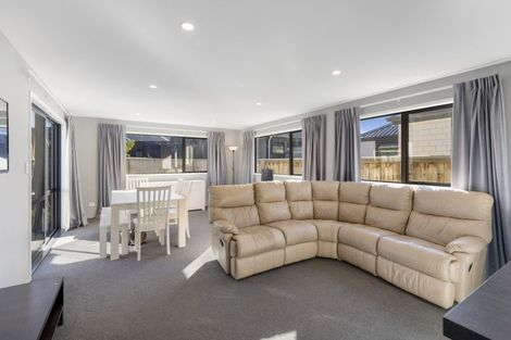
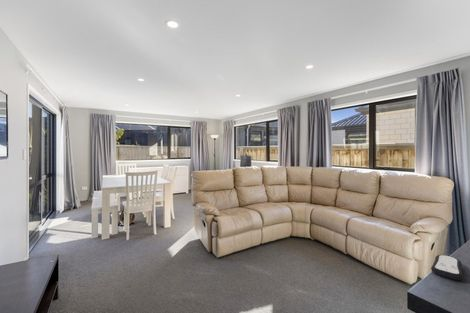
+ remote control [430,254,464,281]
